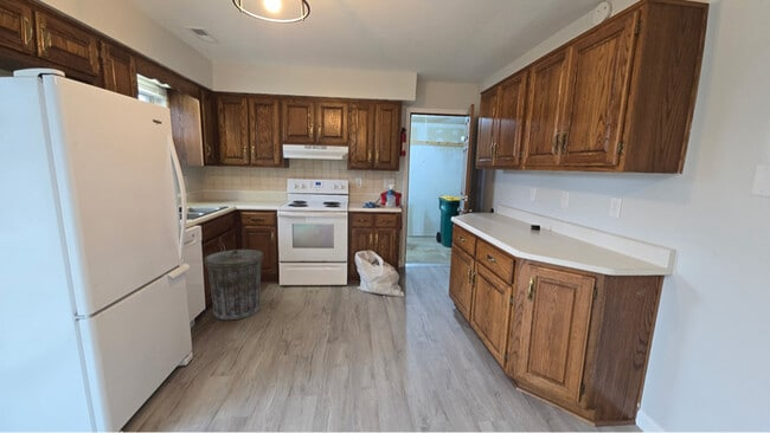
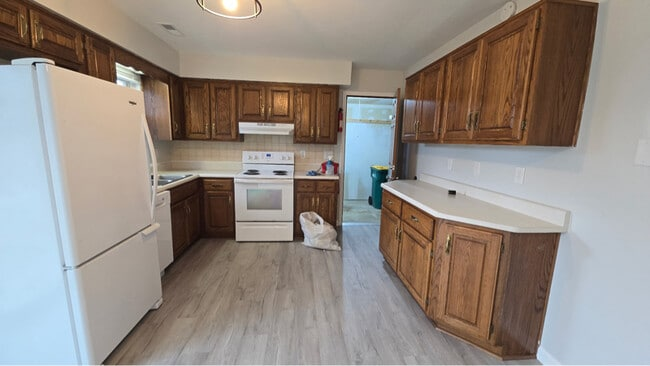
- trash can [204,248,264,322]
